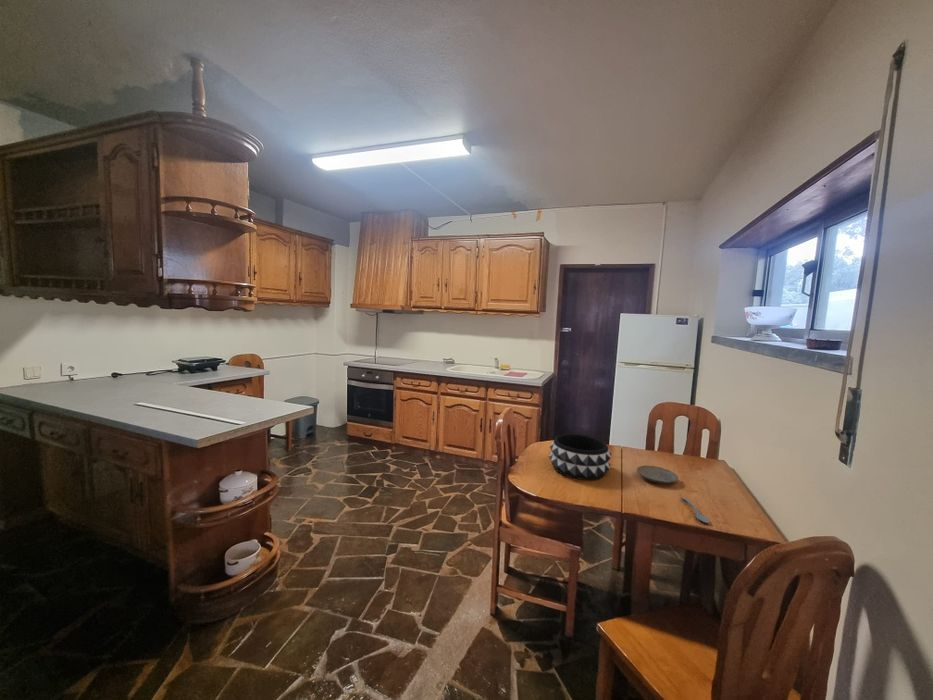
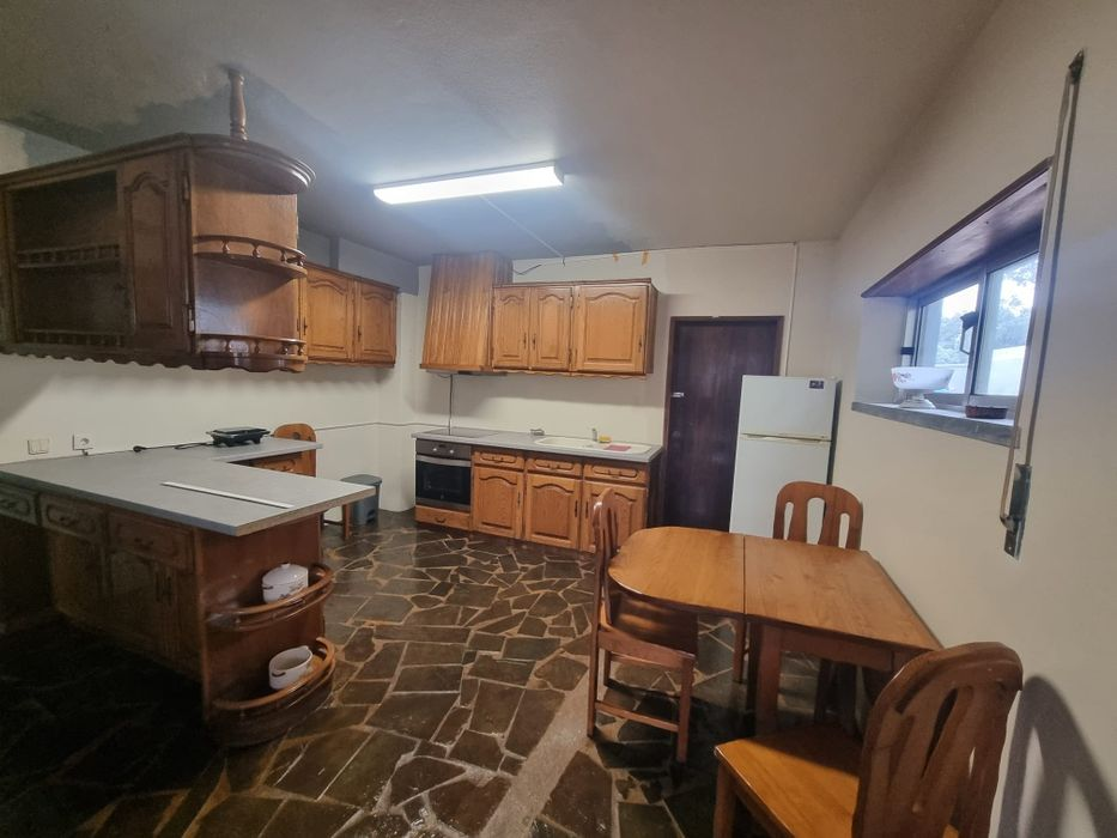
- decorative bowl [548,433,612,481]
- plate [636,465,679,485]
- spoon [680,496,711,524]
